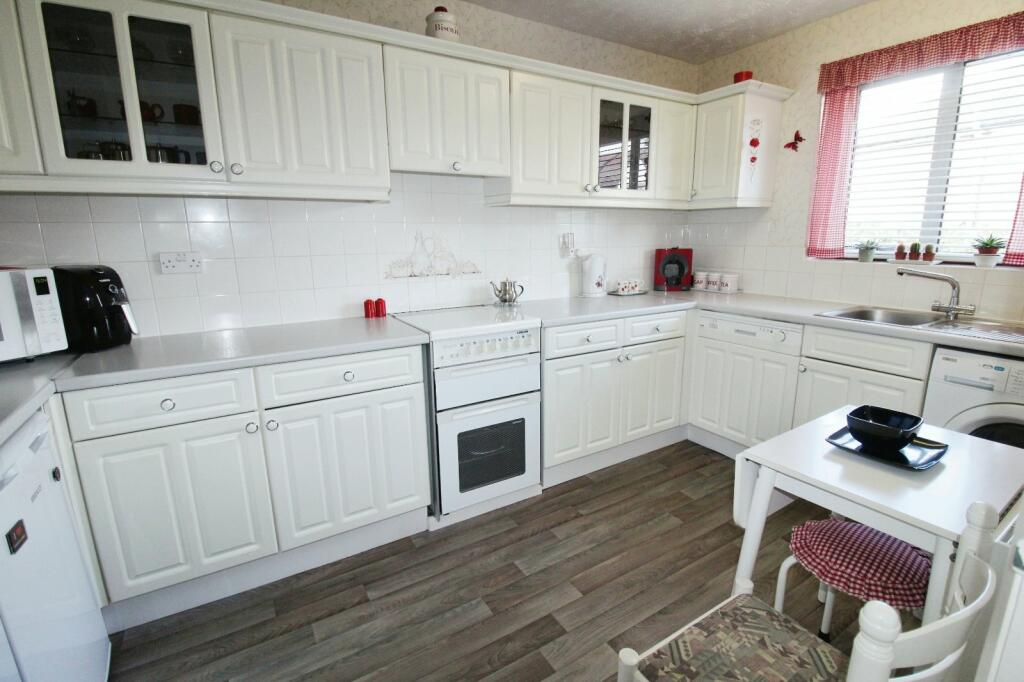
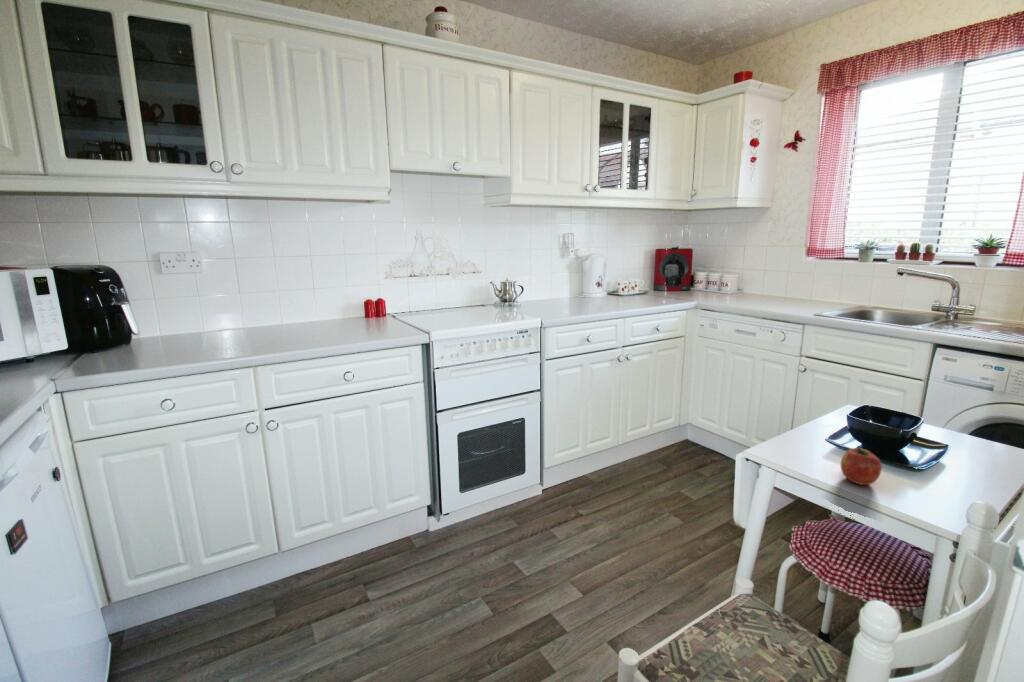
+ apple [840,446,883,486]
